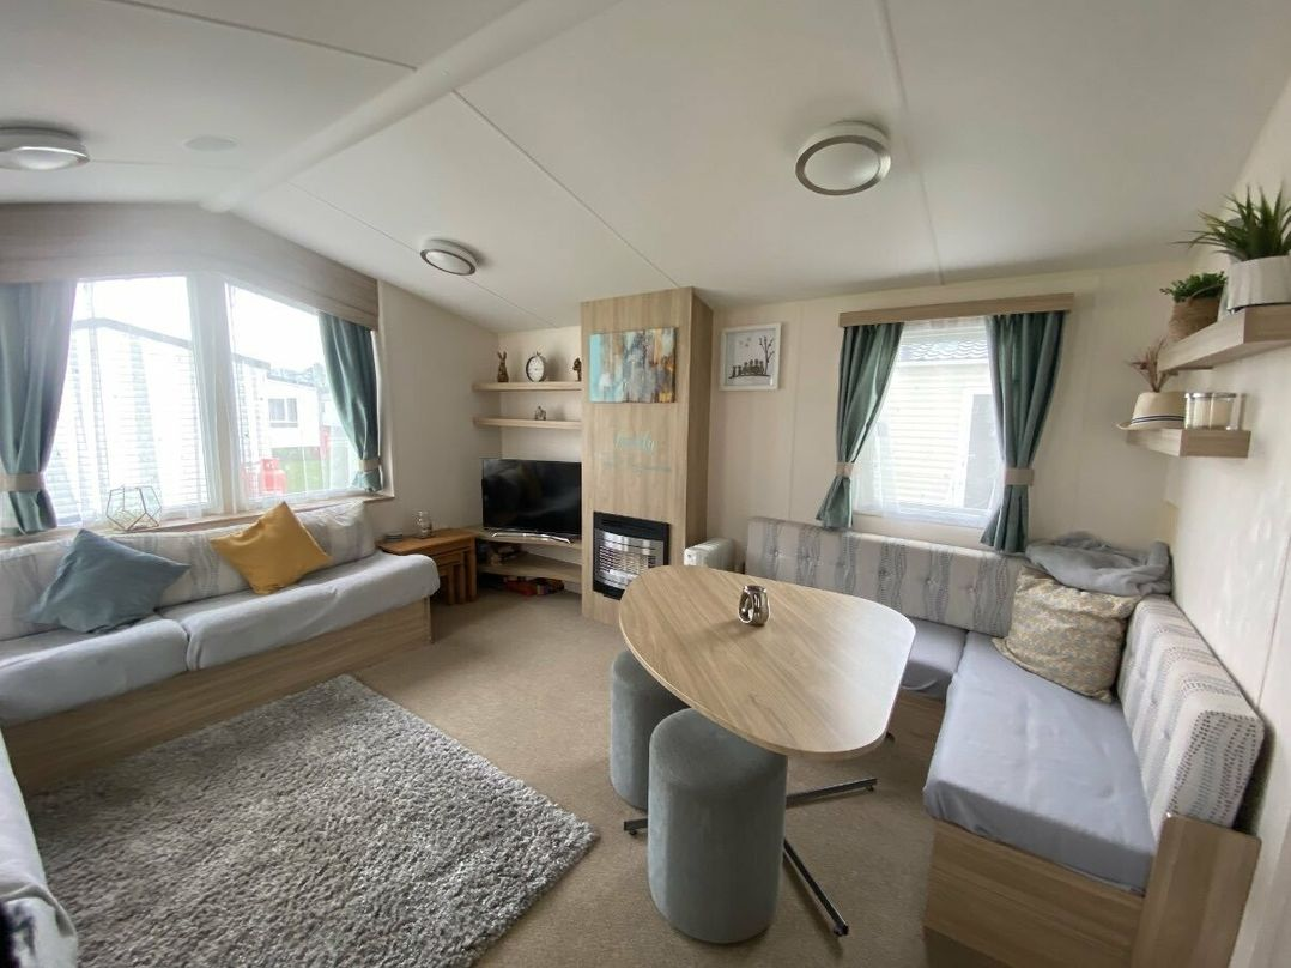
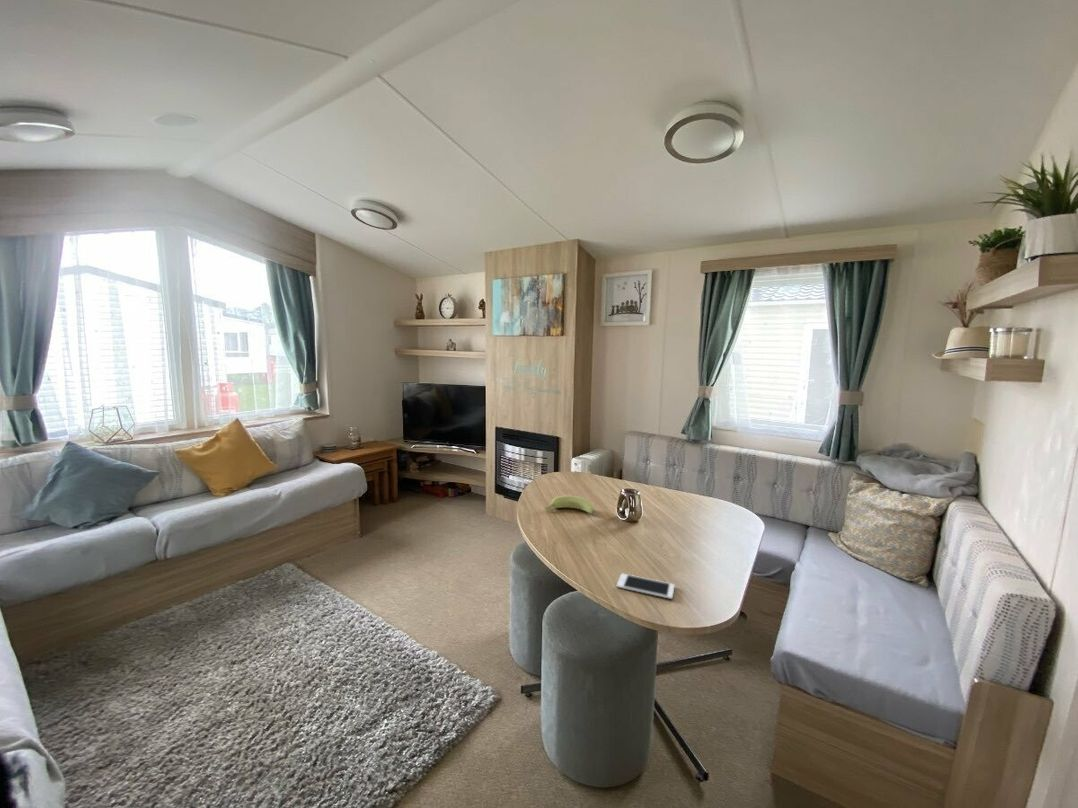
+ banana [544,495,596,515]
+ cell phone [616,573,676,600]
